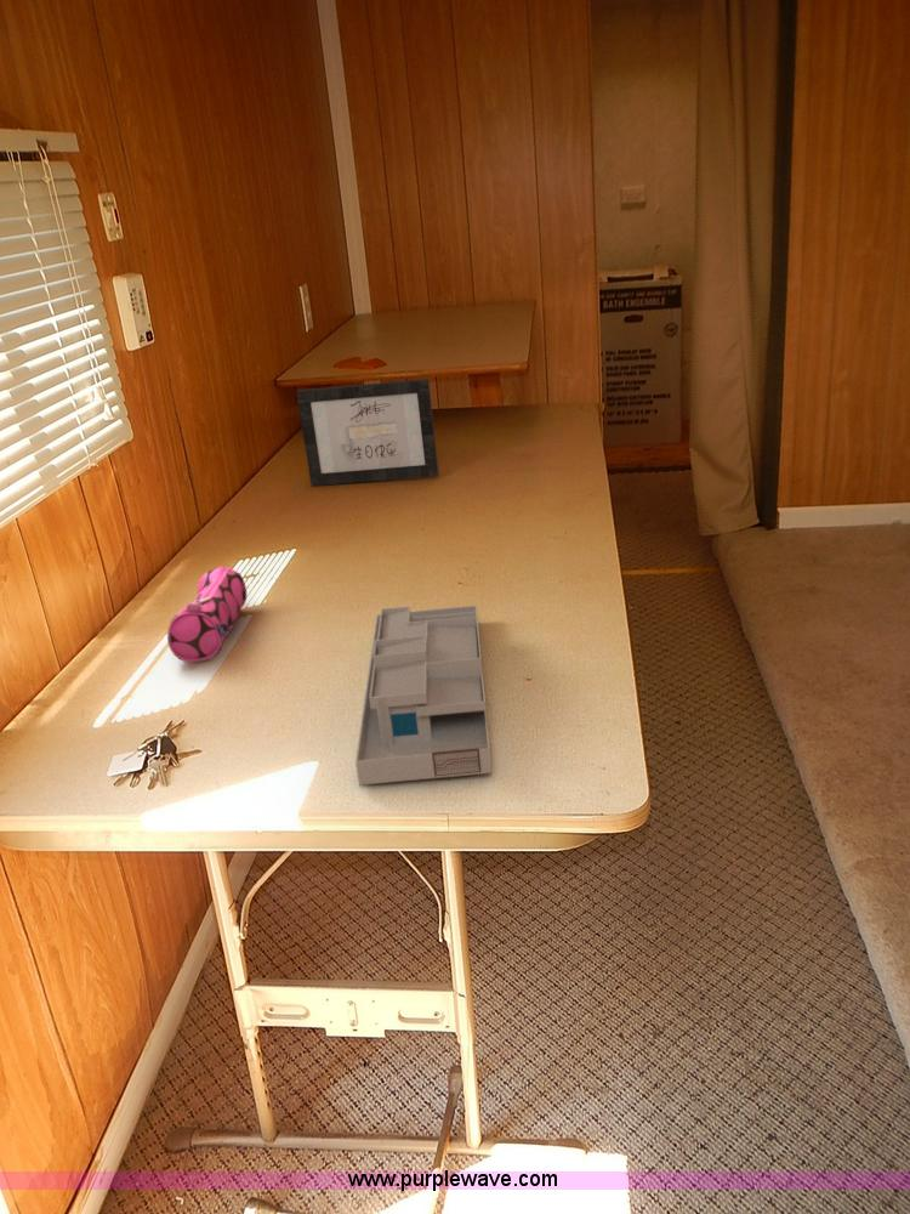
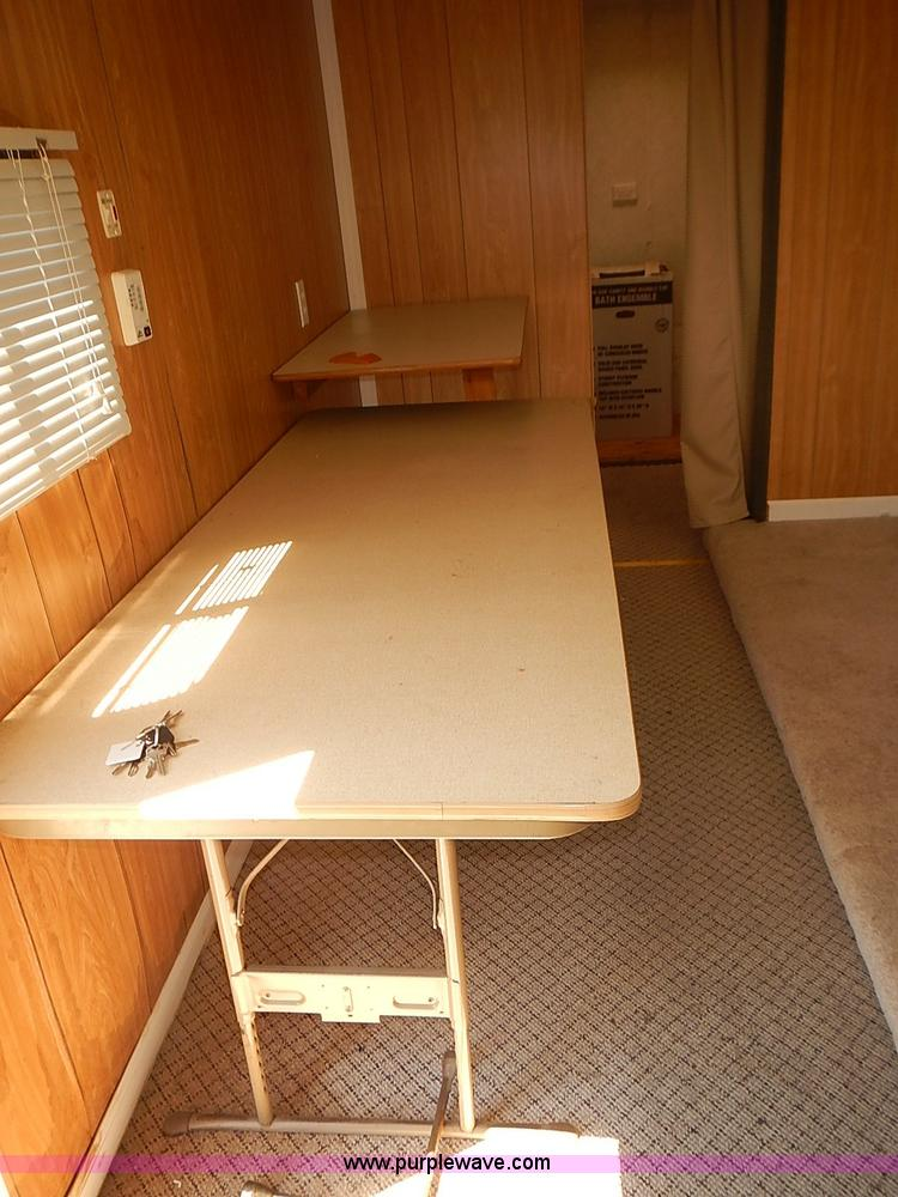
- pencil case [166,566,248,664]
- desk organizer [354,605,493,787]
- picture frame [295,378,440,487]
